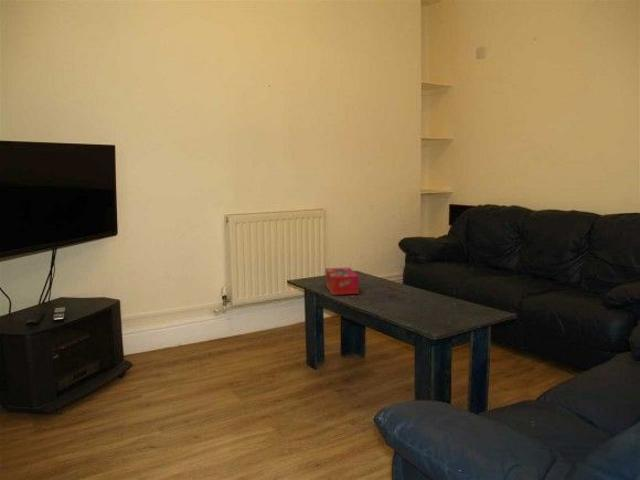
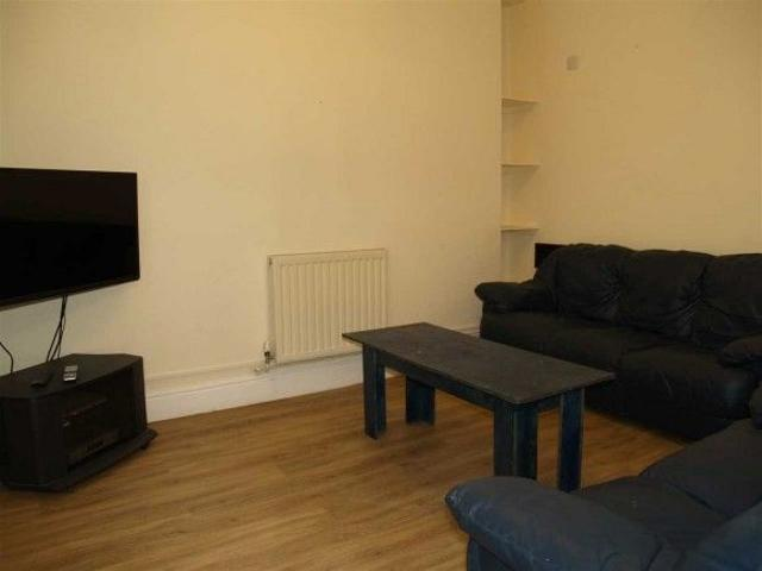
- tissue box [324,267,360,296]
